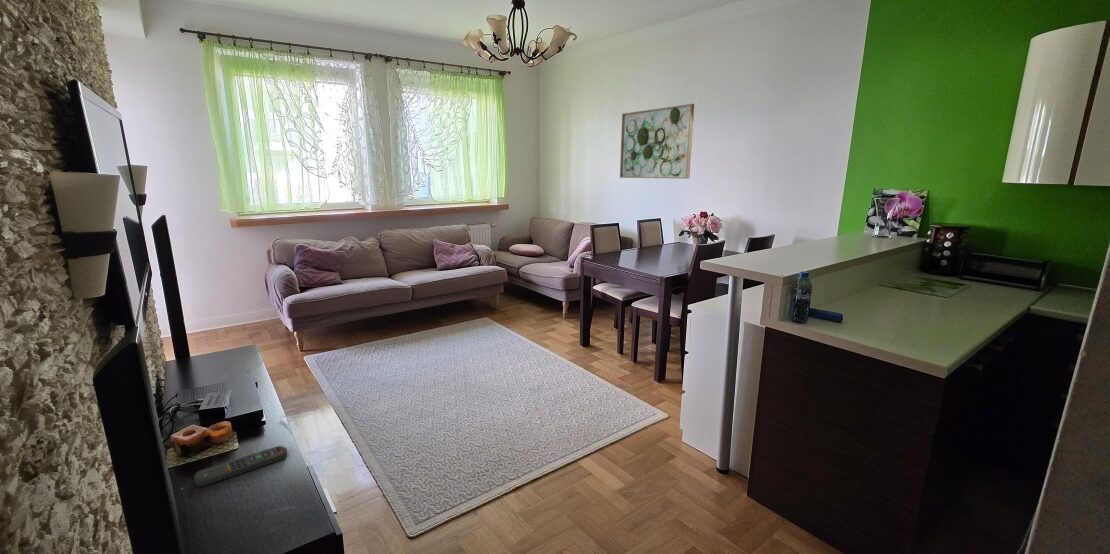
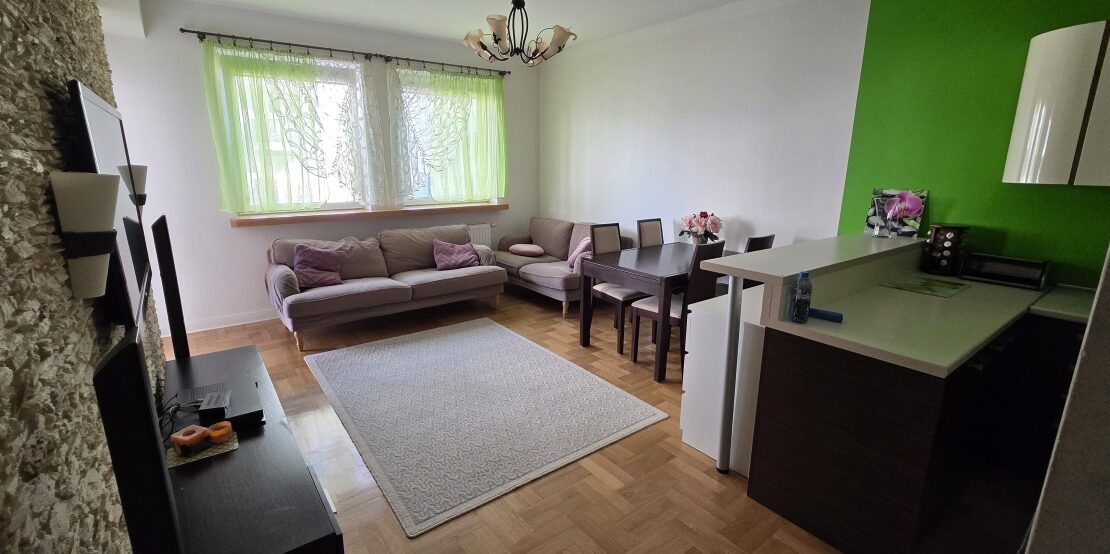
- remote control [193,445,288,487]
- wall art [619,103,695,180]
